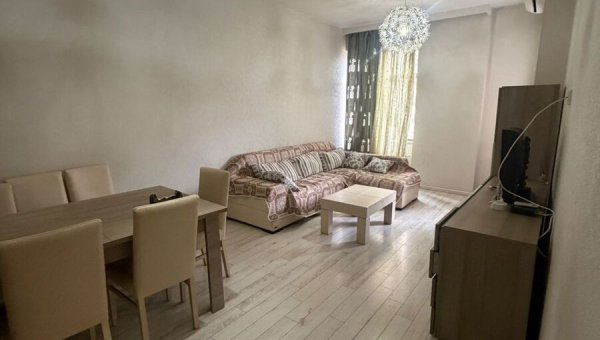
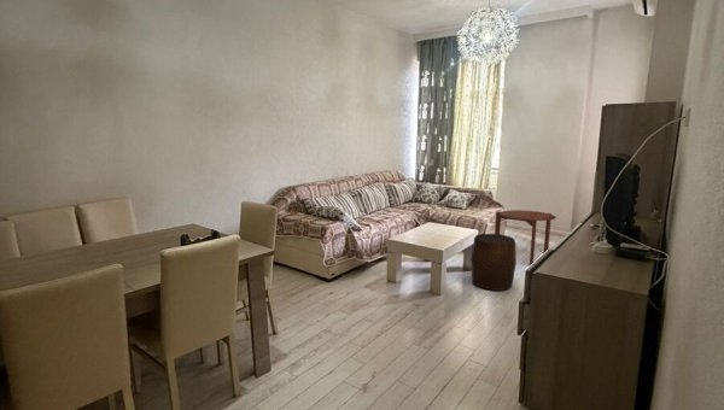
+ stool [469,233,518,292]
+ side table [494,209,557,265]
